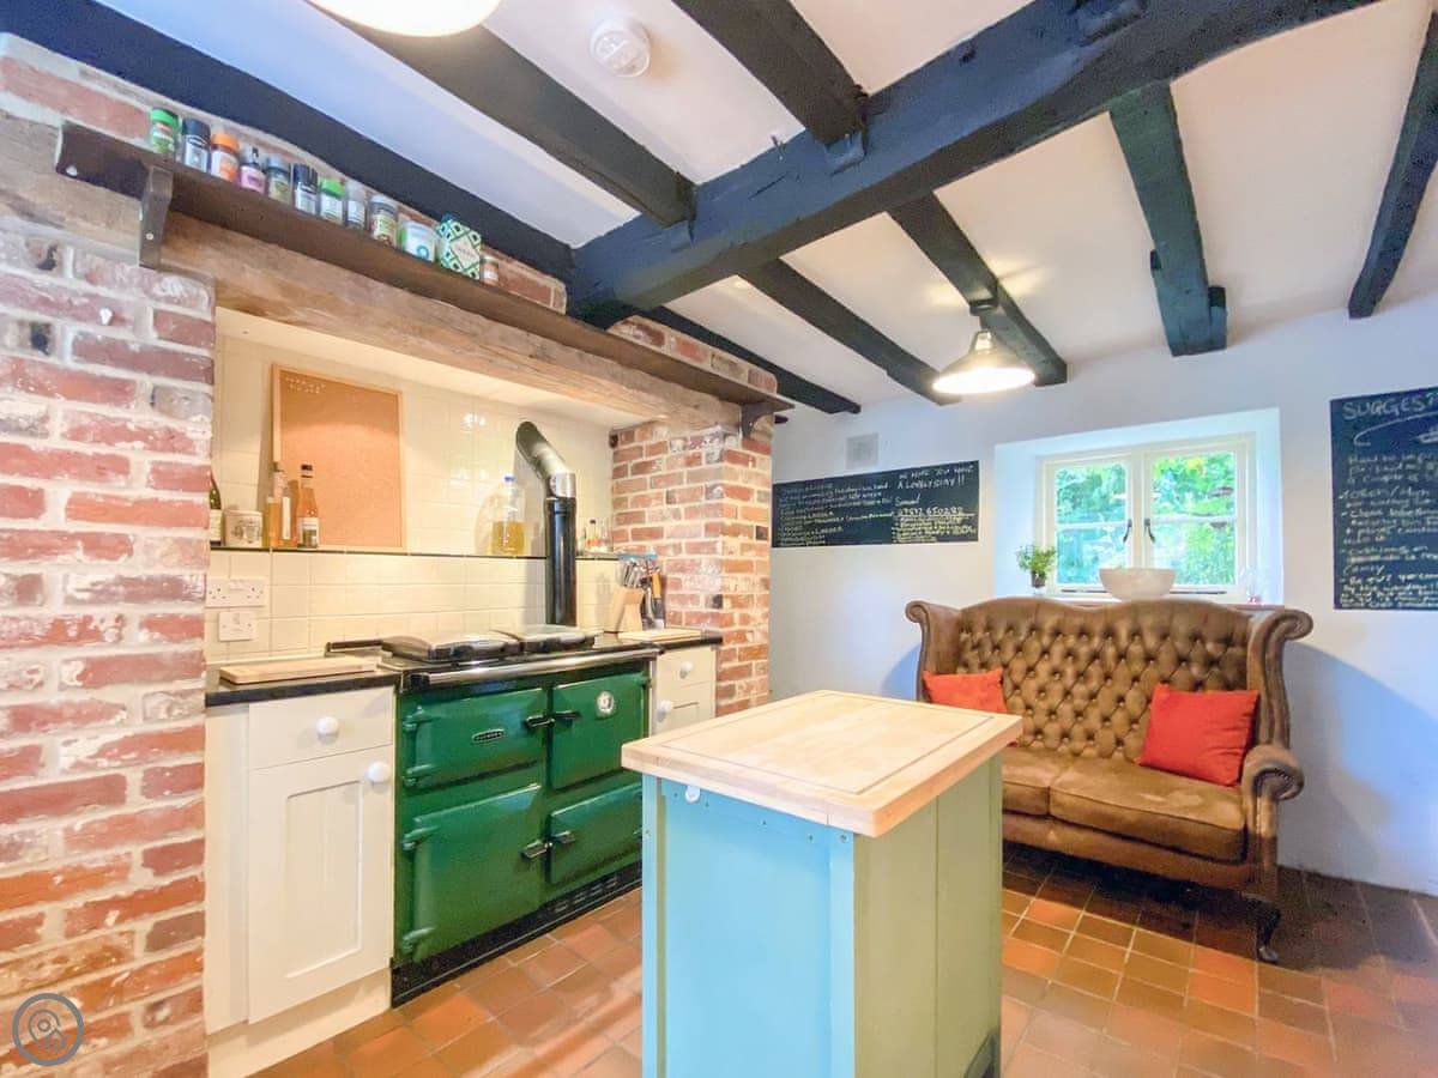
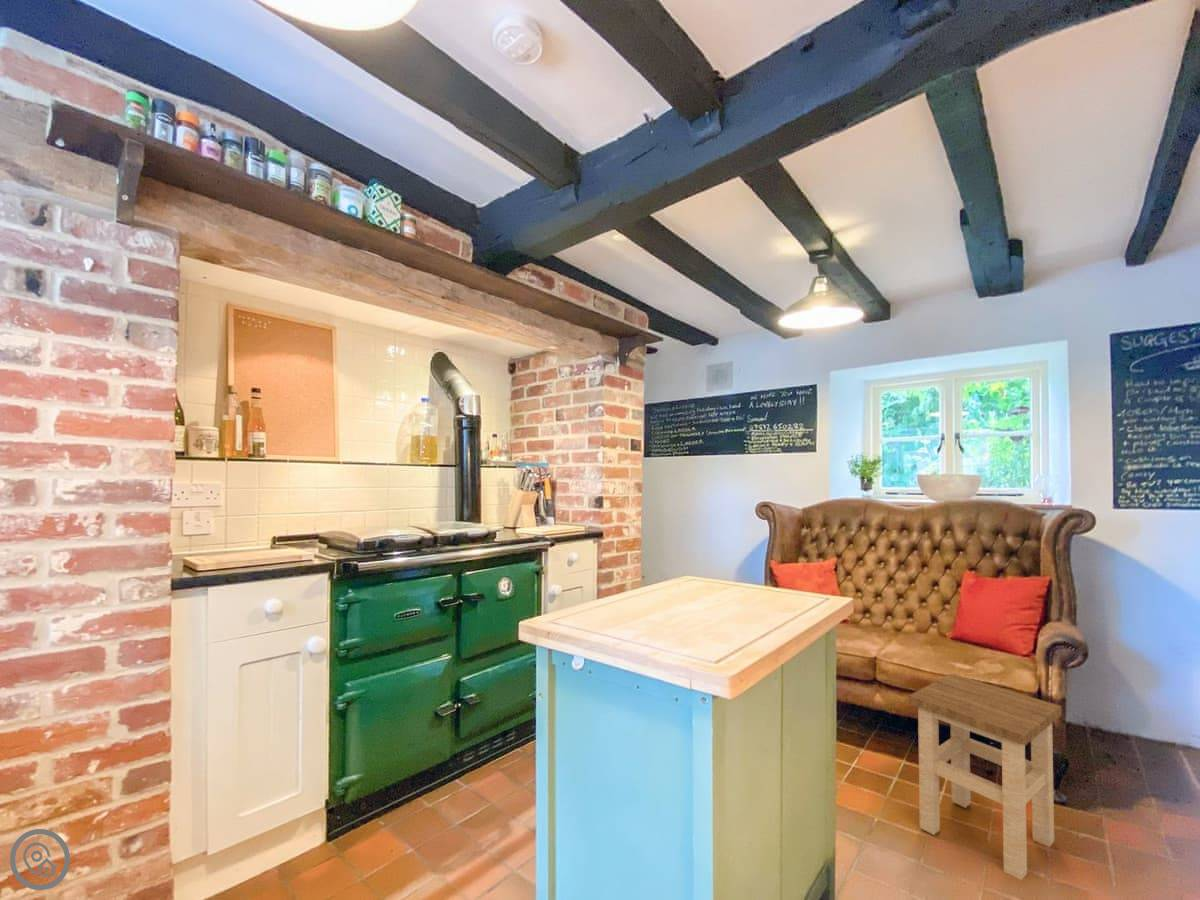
+ stool [908,672,1063,881]
